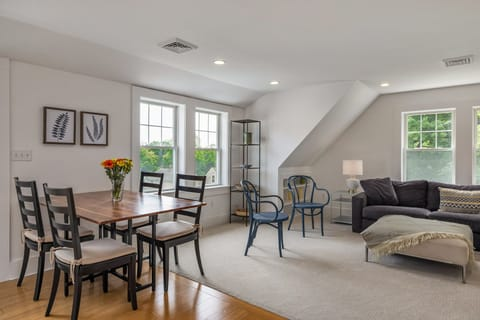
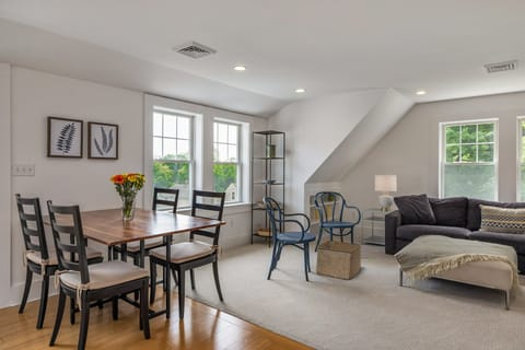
+ storage bin [315,240,362,281]
